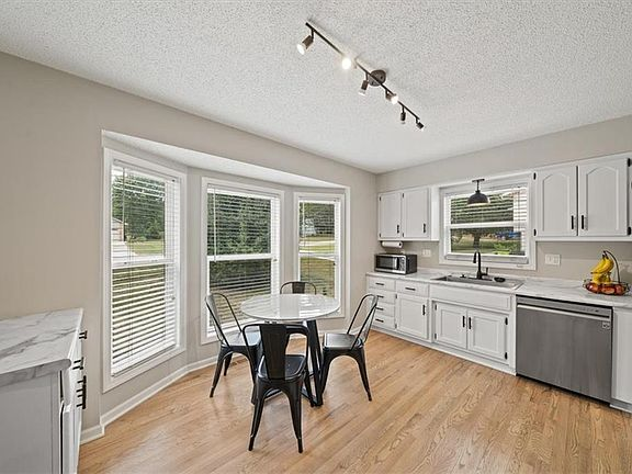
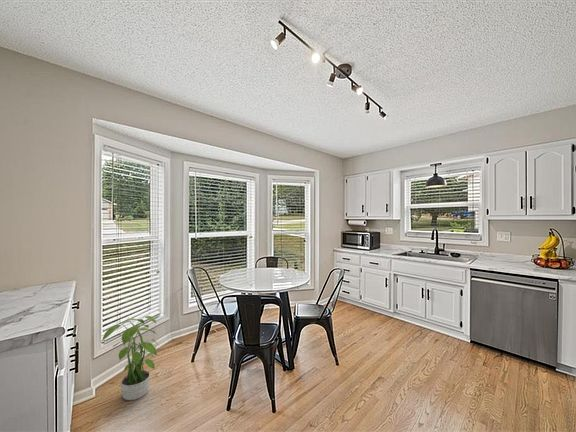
+ potted plant [100,315,159,401]
